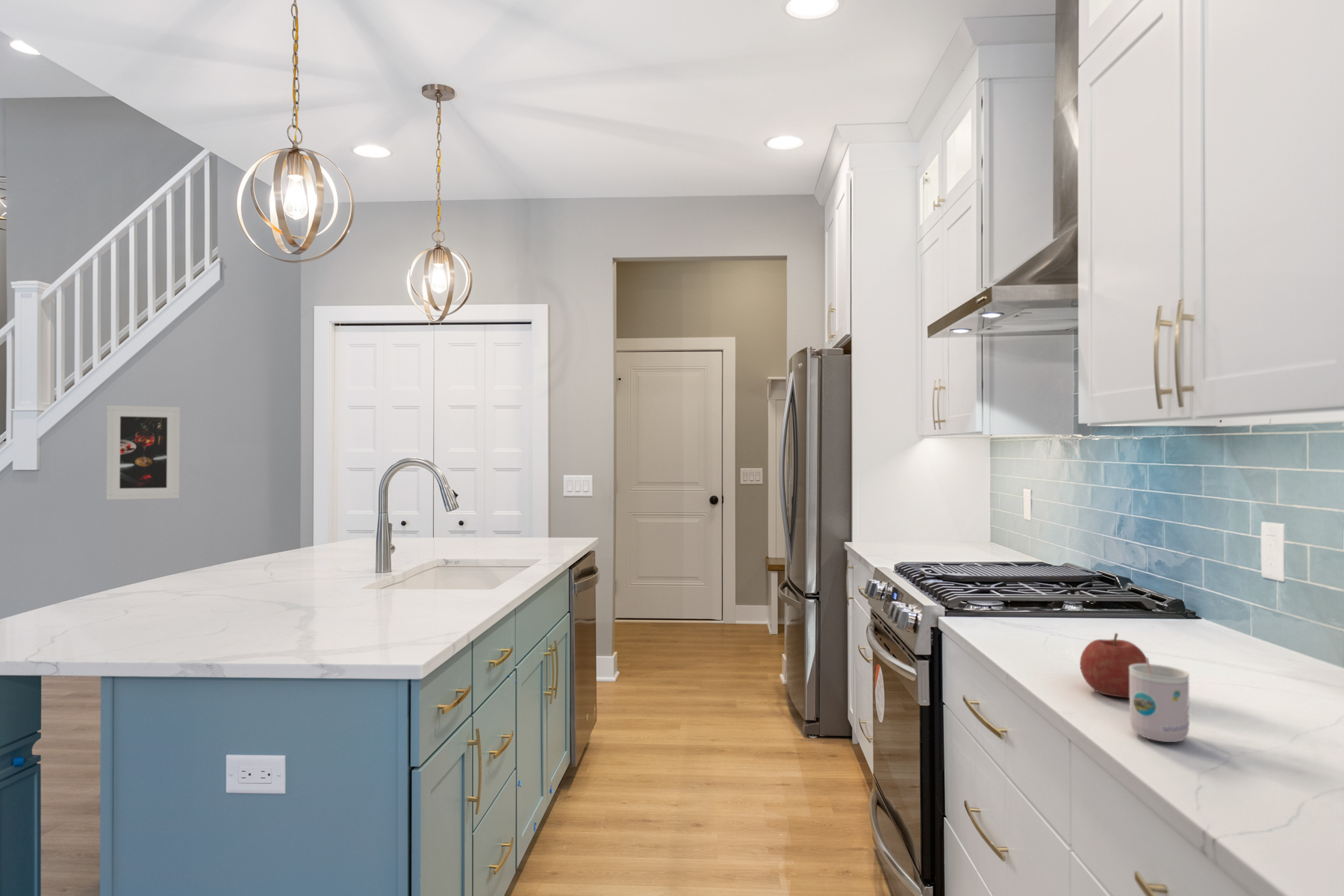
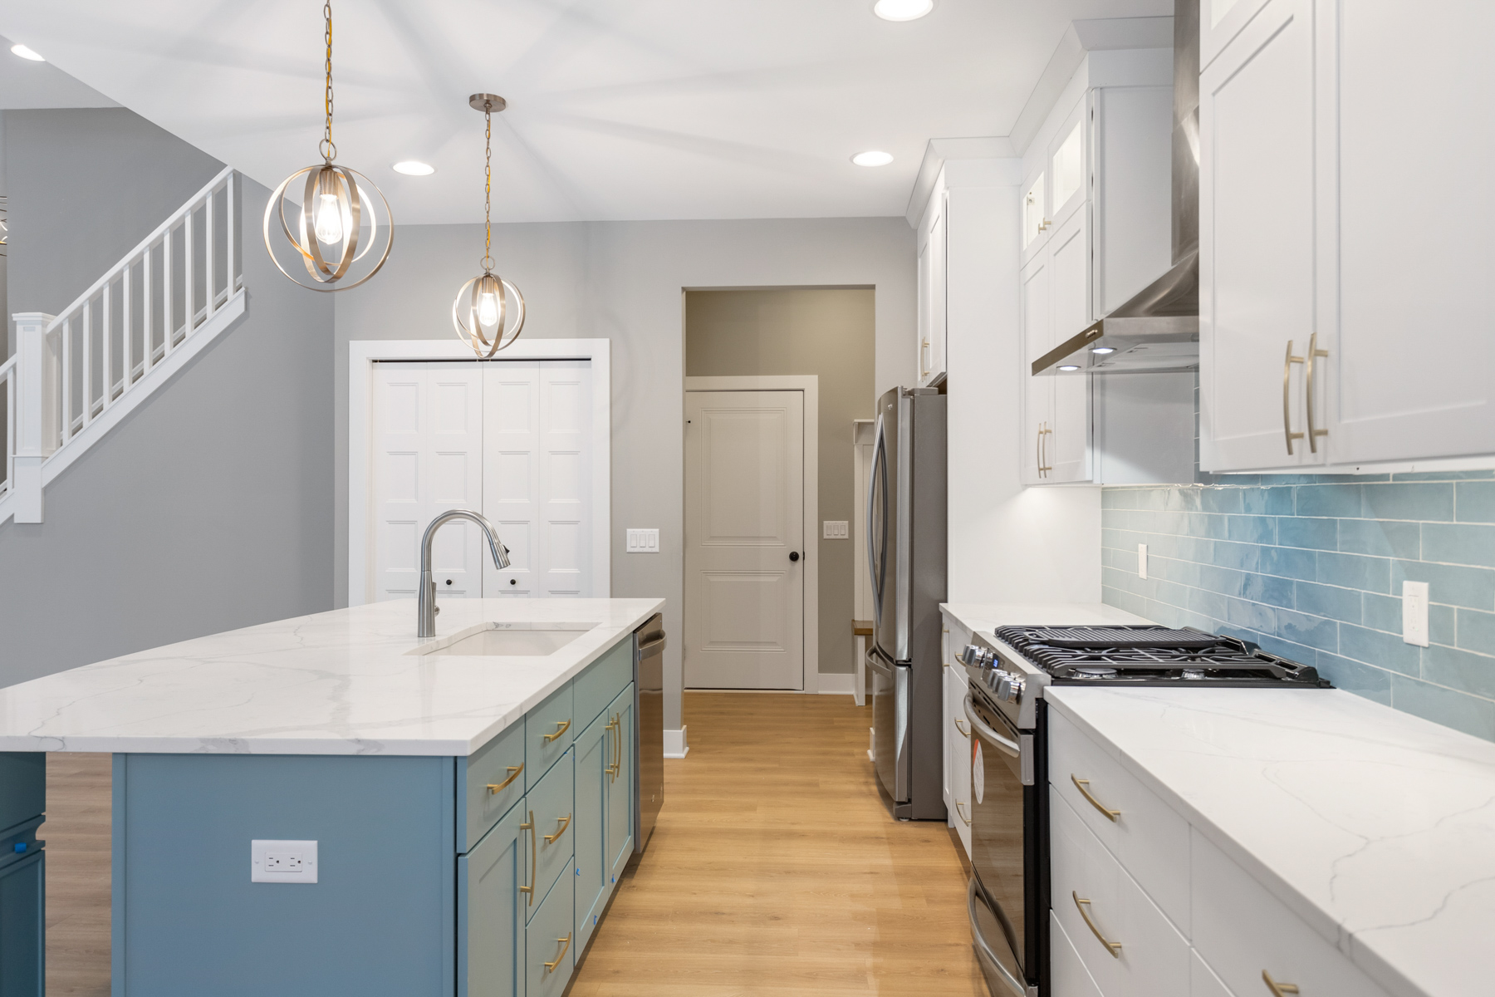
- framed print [105,405,181,500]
- fruit [1079,632,1147,699]
- mug [1128,657,1190,743]
